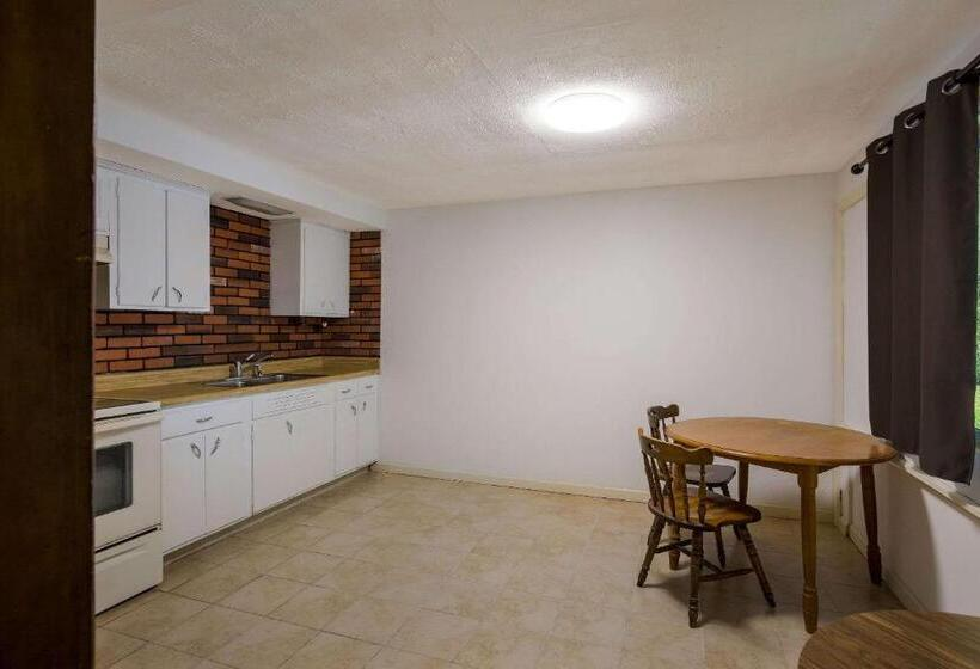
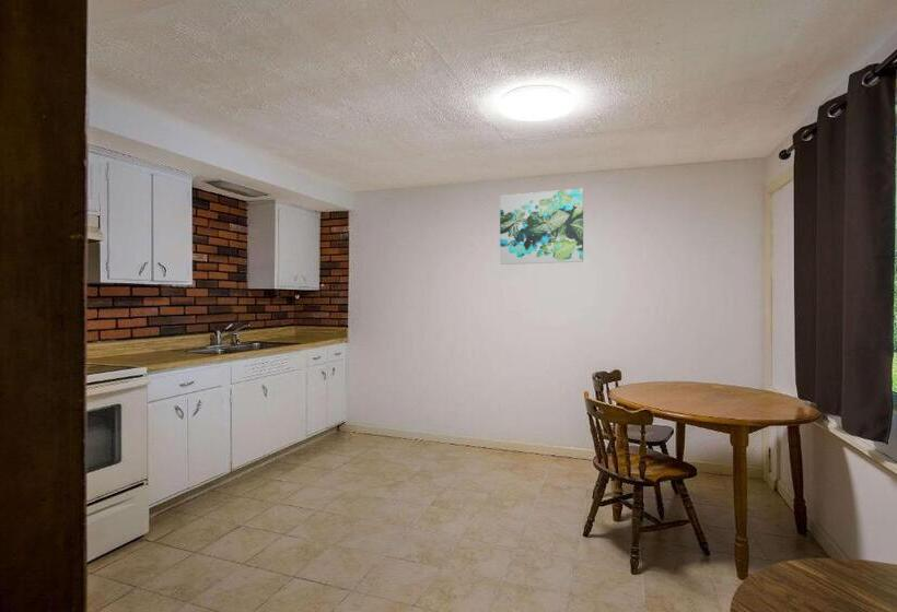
+ wall art [499,188,584,266]
